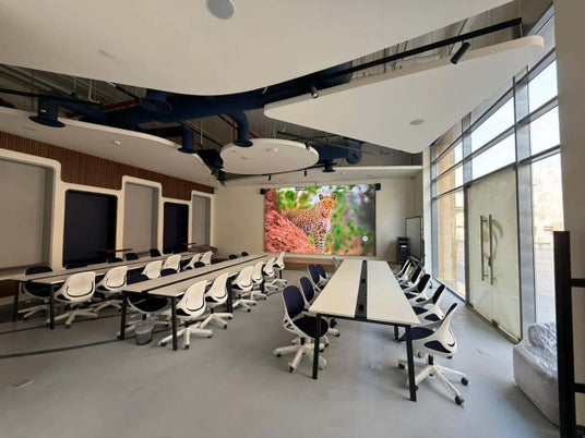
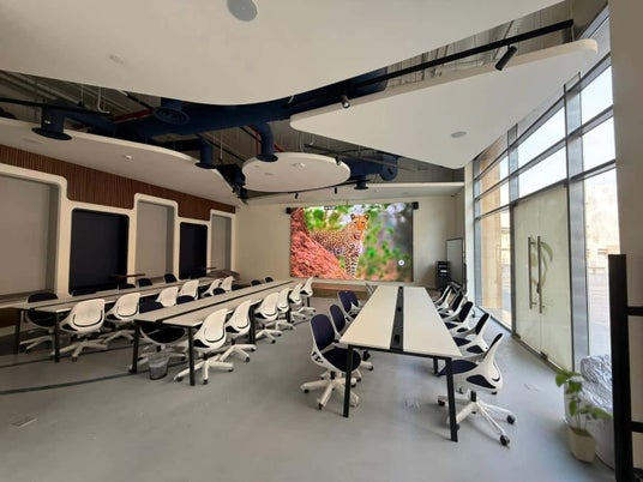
+ house plant [554,368,614,464]
